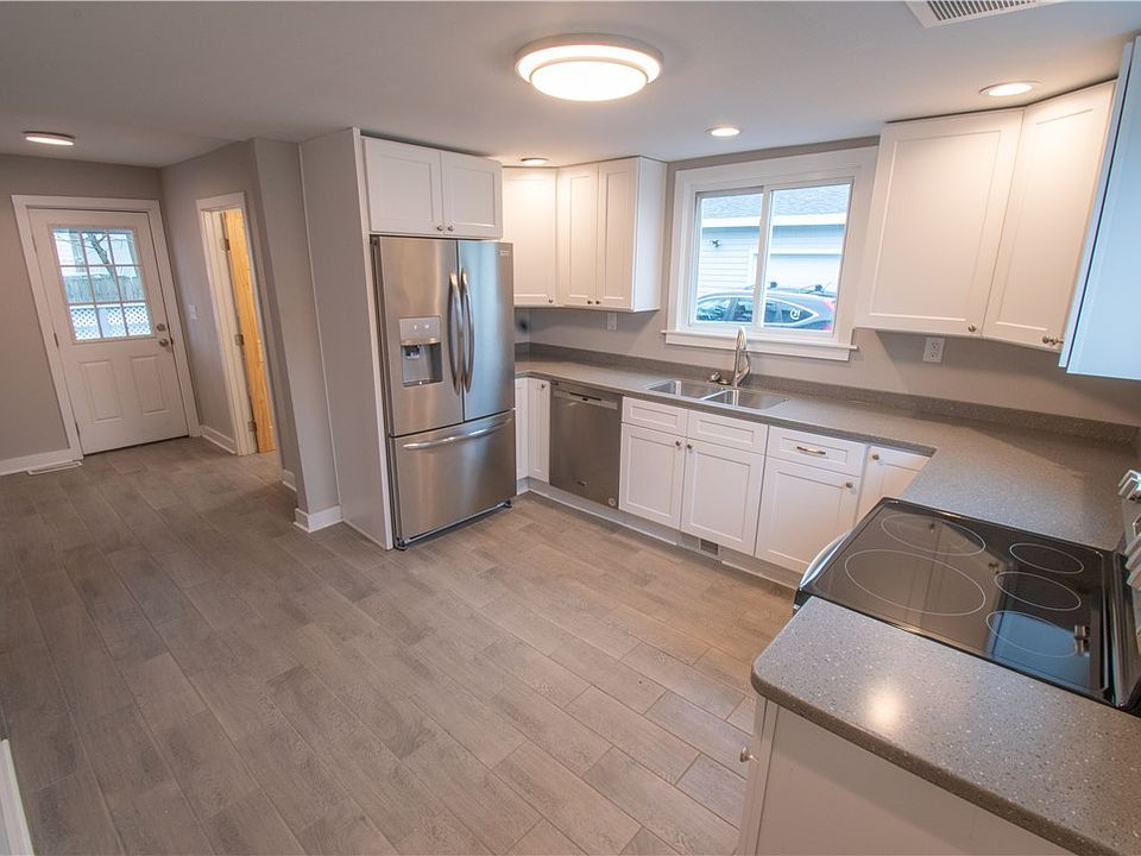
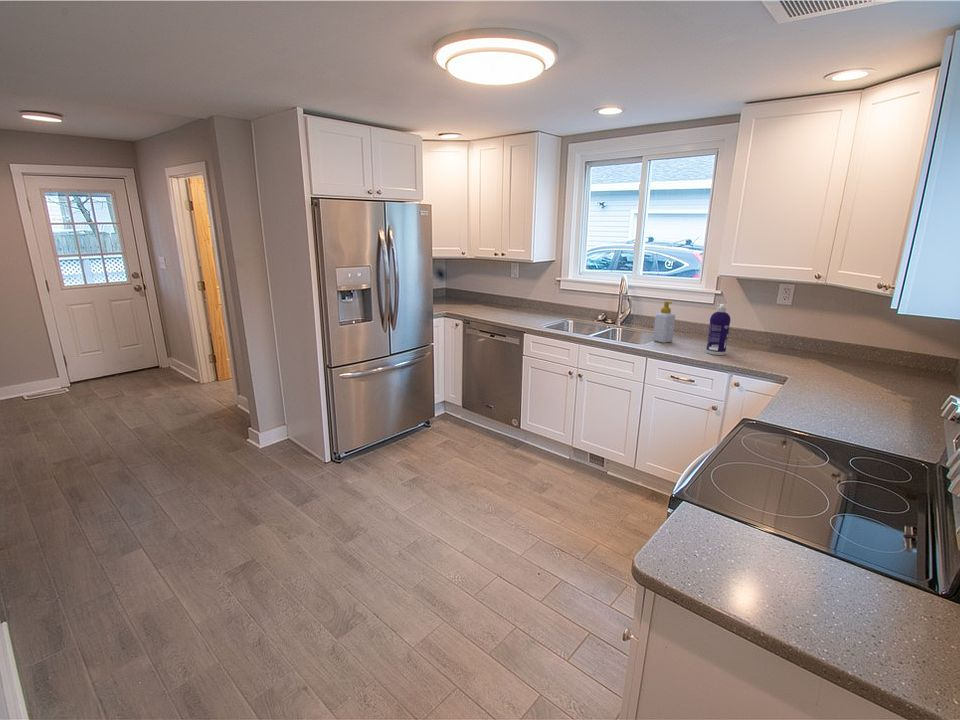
+ spray bottle [705,303,731,356]
+ soap bottle [652,300,676,344]
